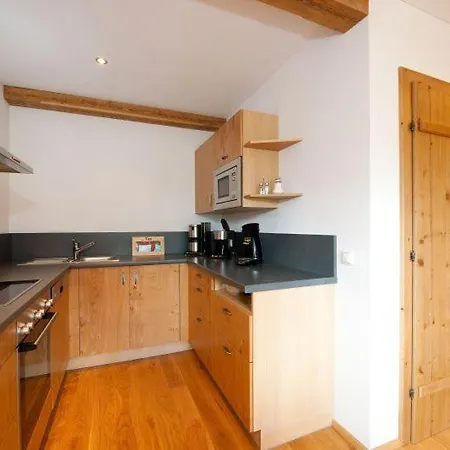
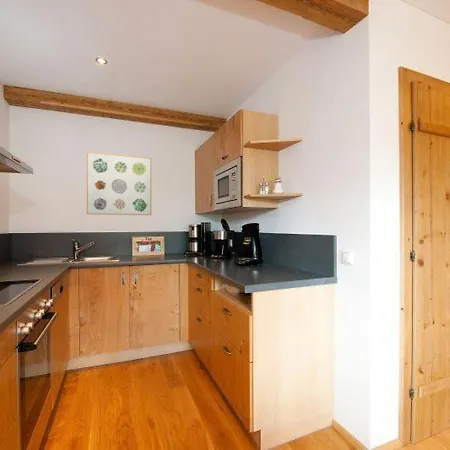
+ wall art [86,151,153,216]
